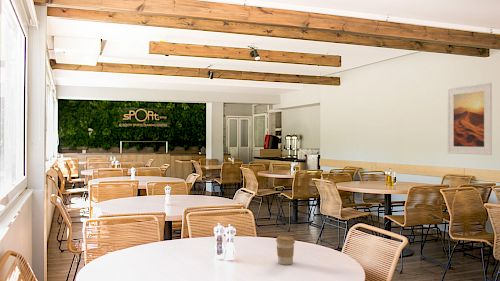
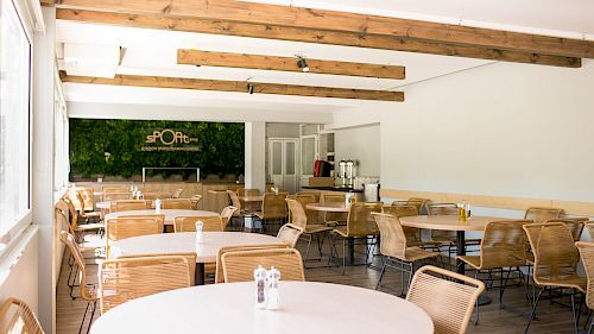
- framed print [447,81,493,156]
- coffee cup [275,234,296,266]
